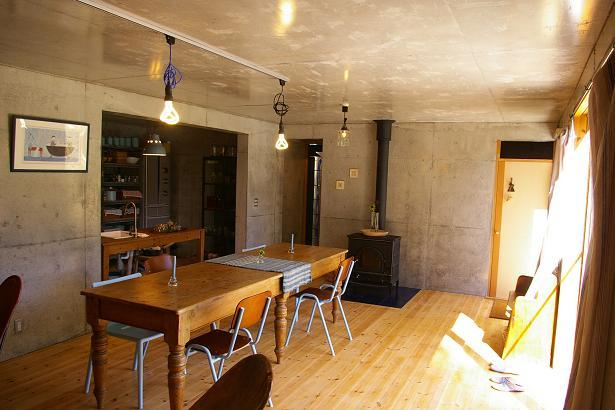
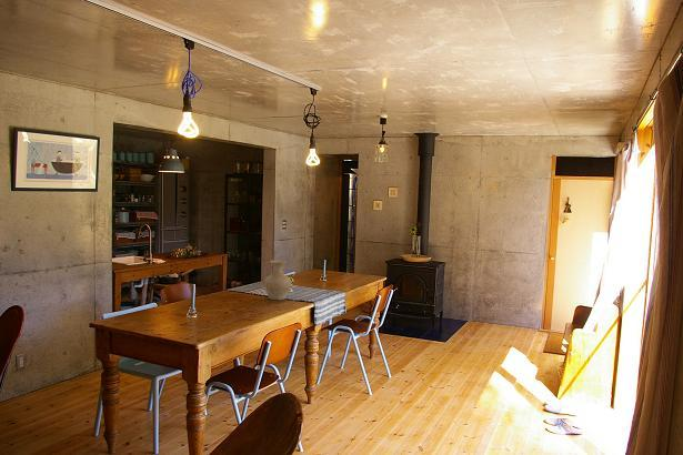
+ vase [263,260,292,301]
